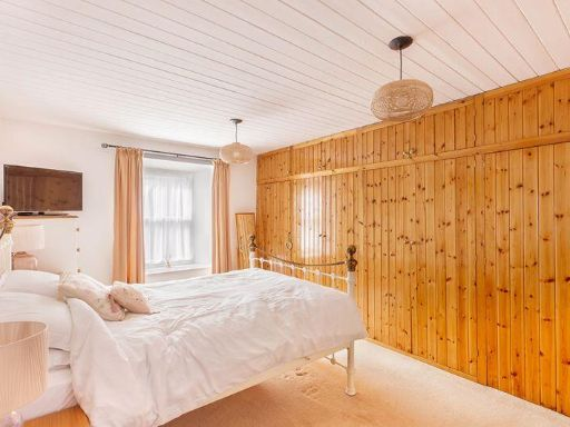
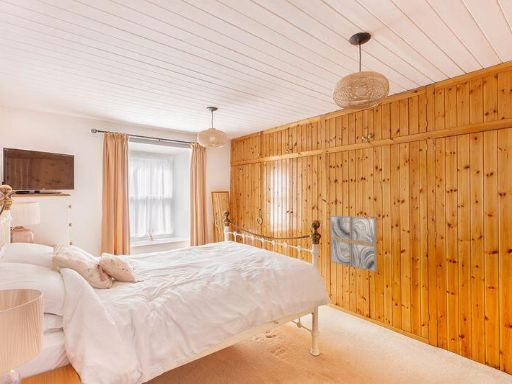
+ wall art [329,214,378,273]
